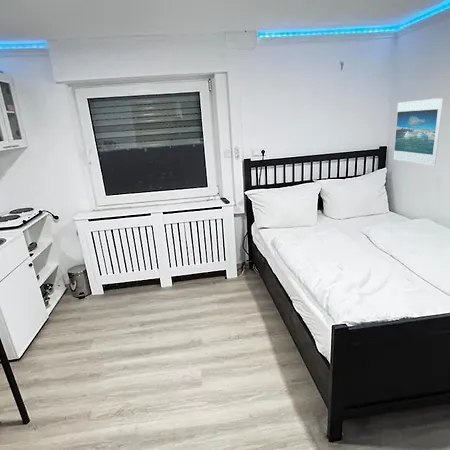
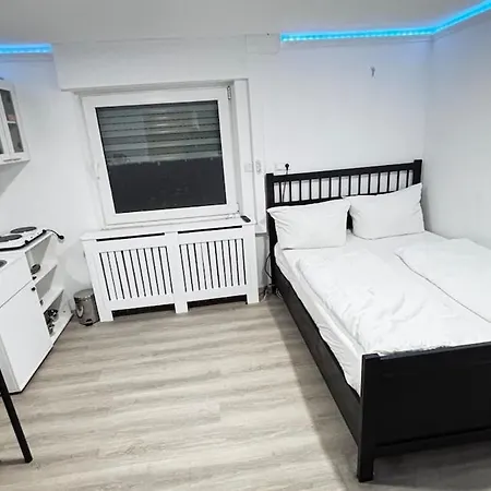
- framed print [392,97,444,166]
